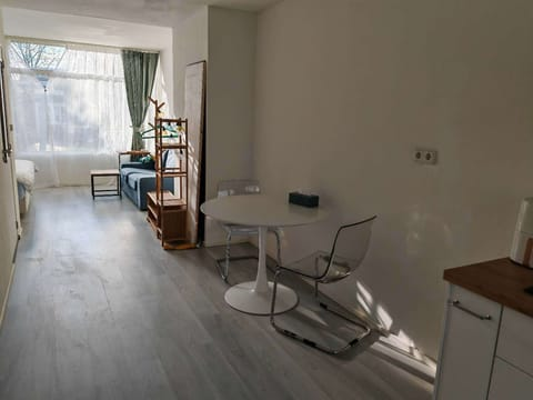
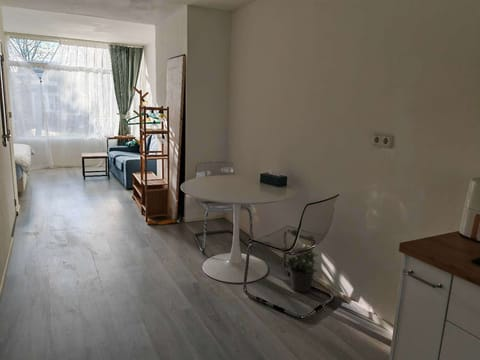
+ potted plant [281,248,319,293]
